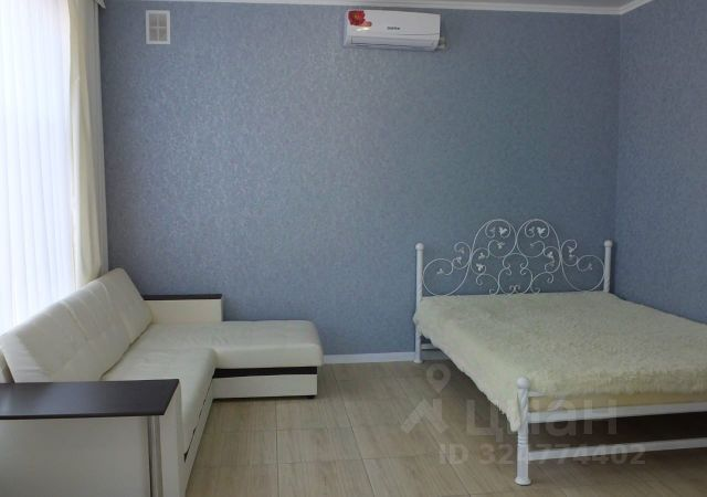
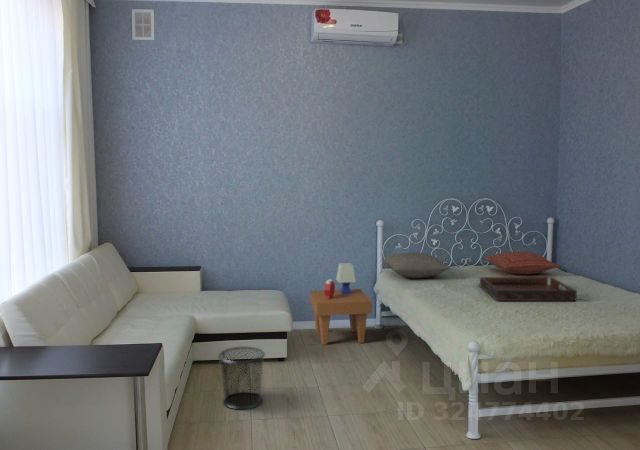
+ serving tray [479,276,578,302]
+ pillow [482,251,562,276]
+ pillow [381,252,451,279]
+ side table [309,262,373,346]
+ waste bin [217,346,266,410]
